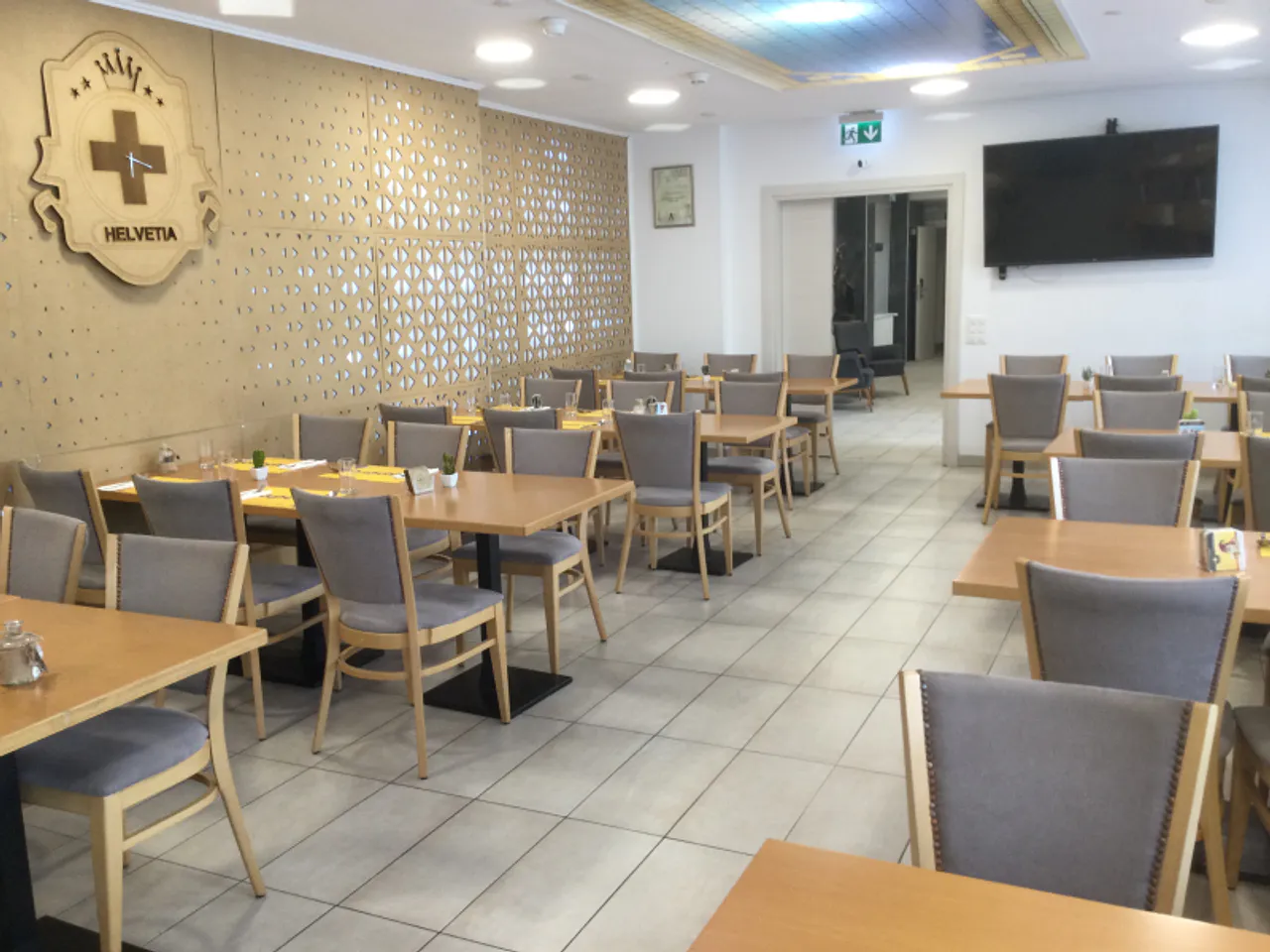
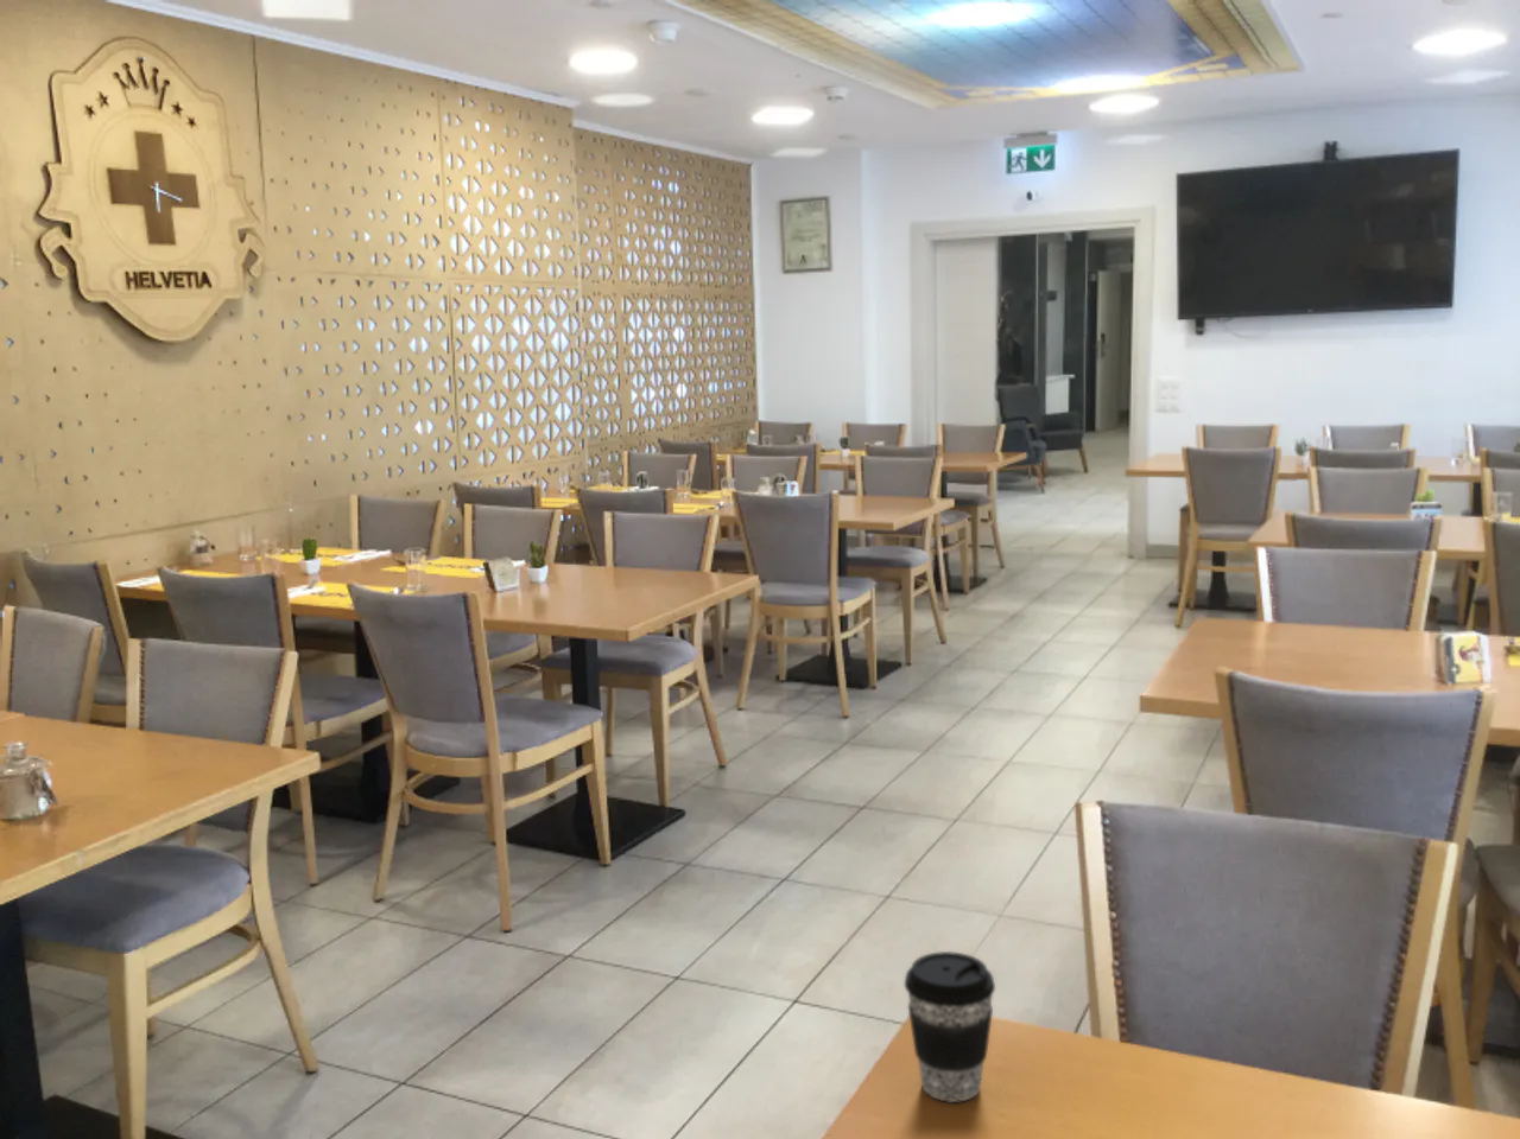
+ coffee cup [904,950,996,1103]
